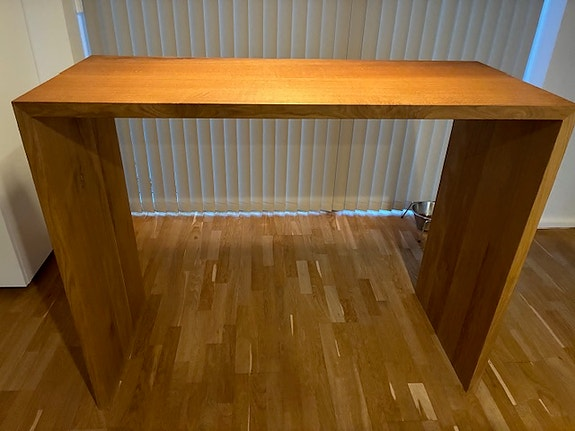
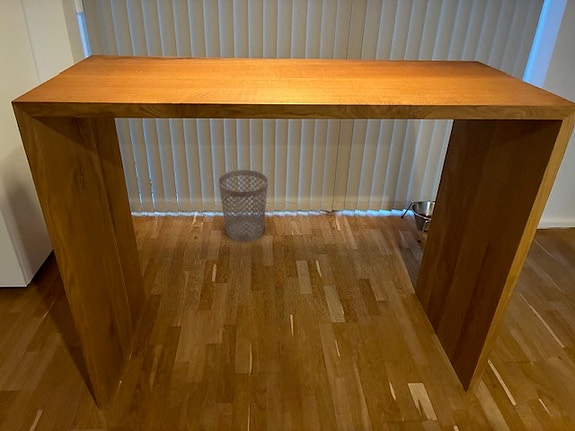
+ wastebasket [218,169,269,242]
